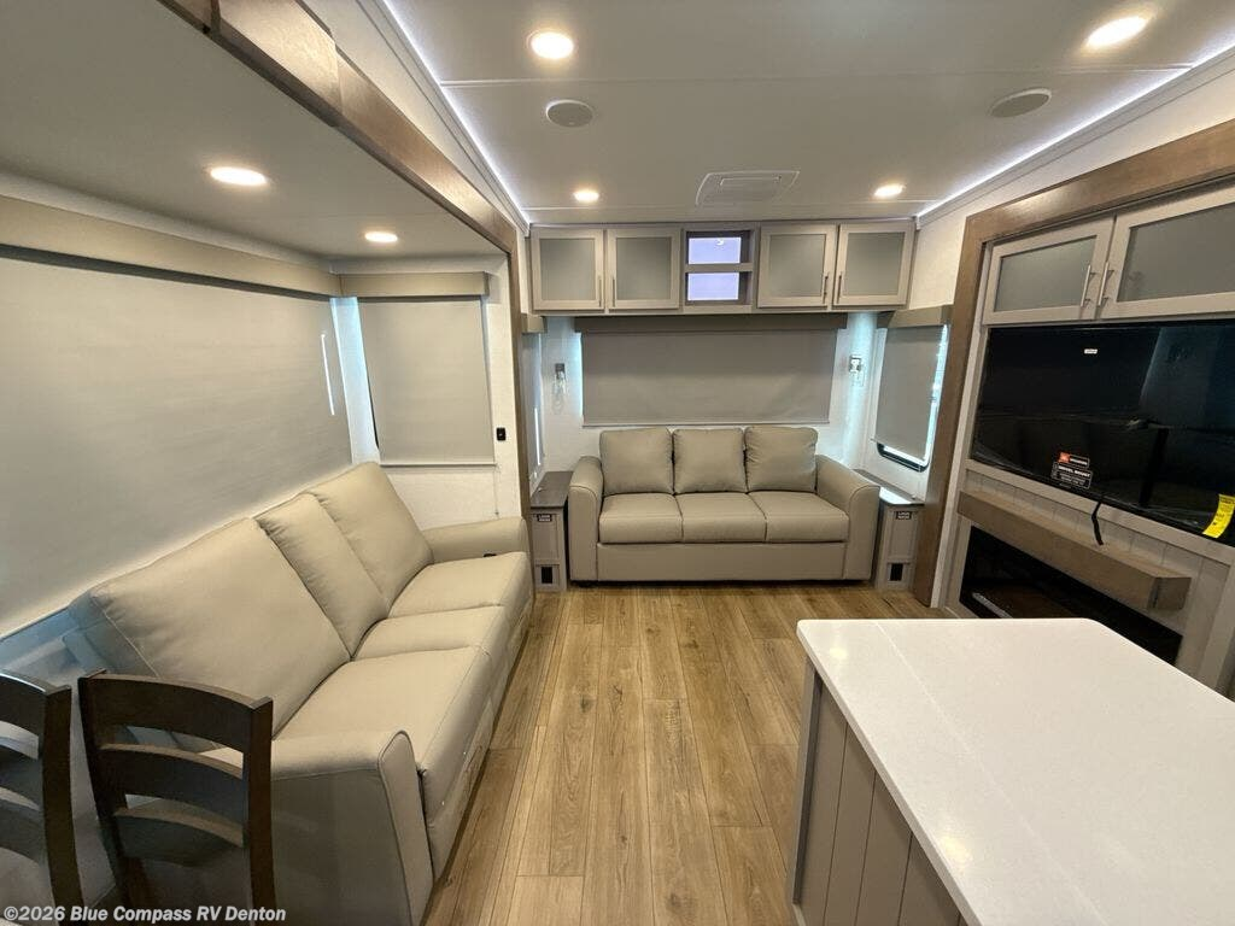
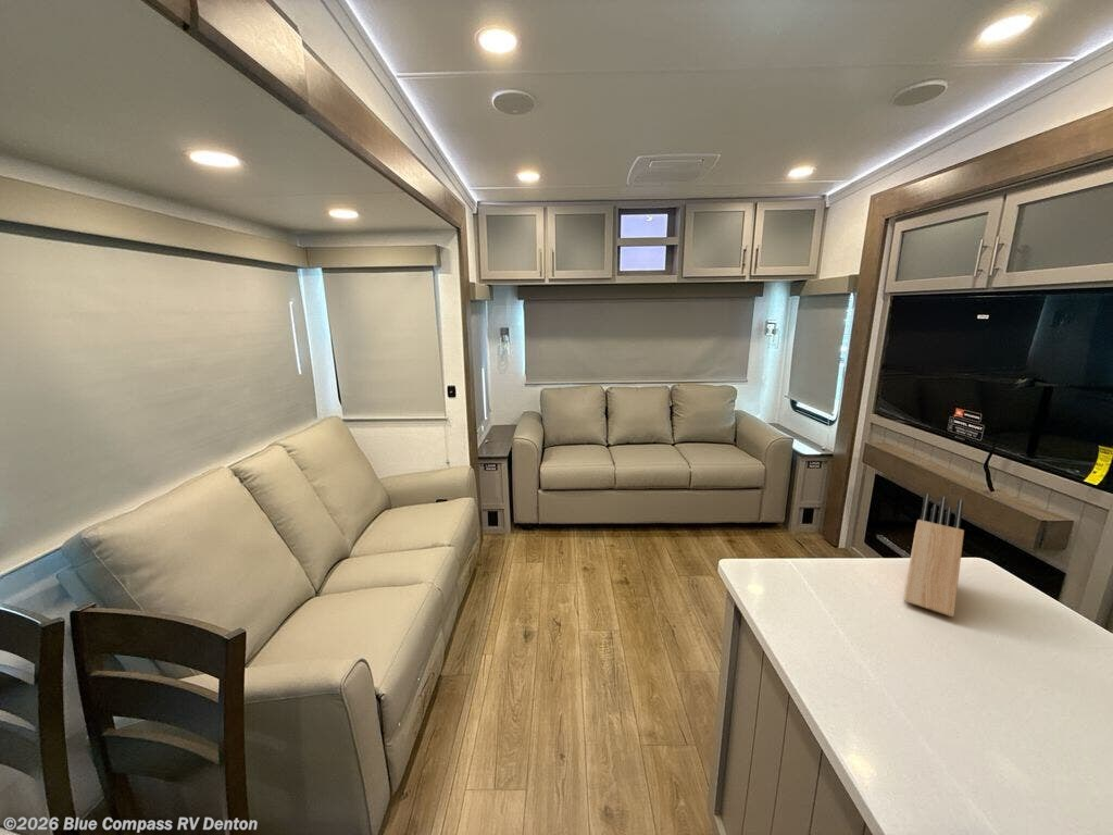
+ knife block [903,493,965,618]
